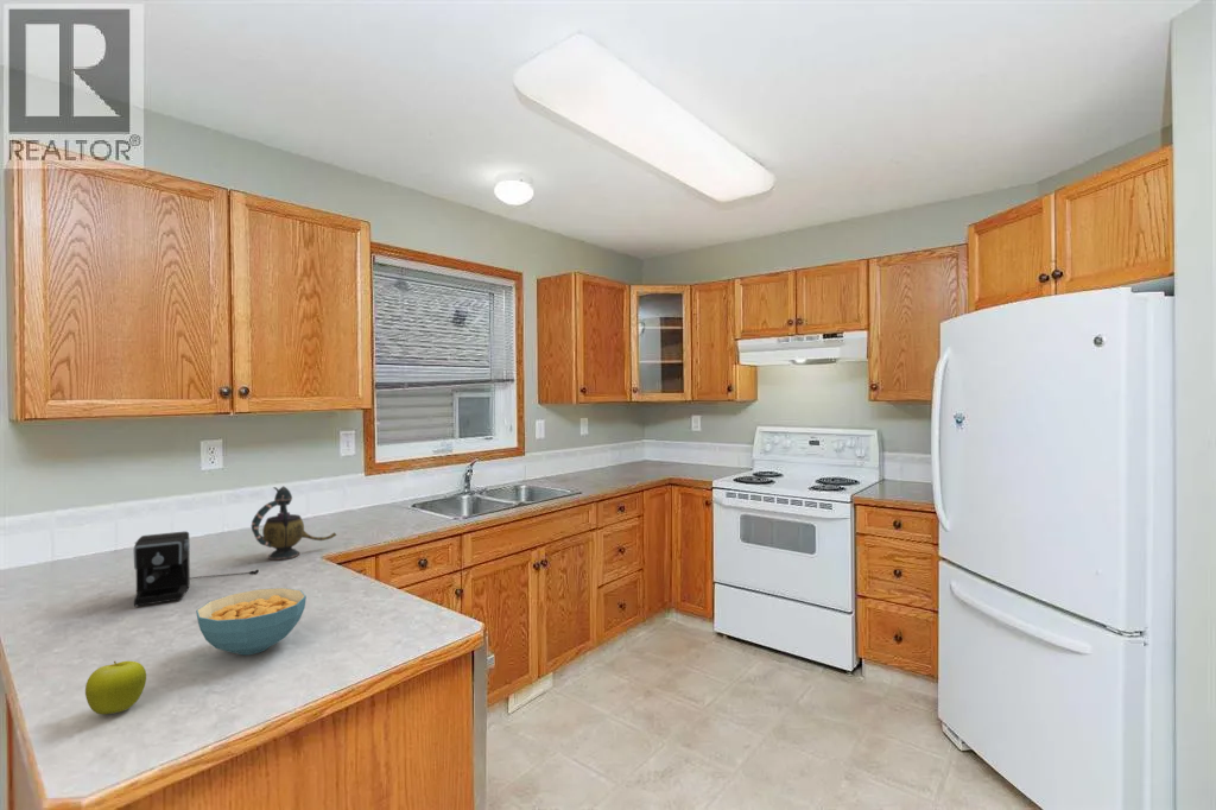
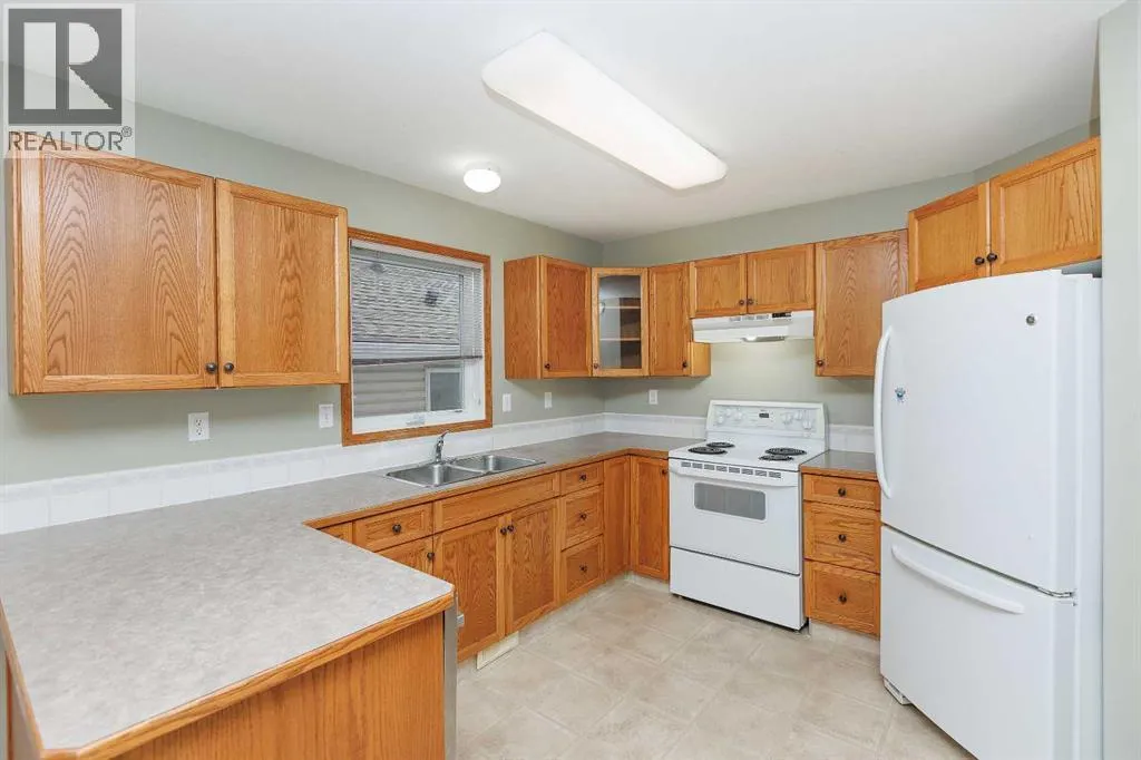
- fruit [84,660,147,716]
- teapot [251,485,338,561]
- coffee maker [133,530,260,608]
- cereal bowl [195,587,308,656]
